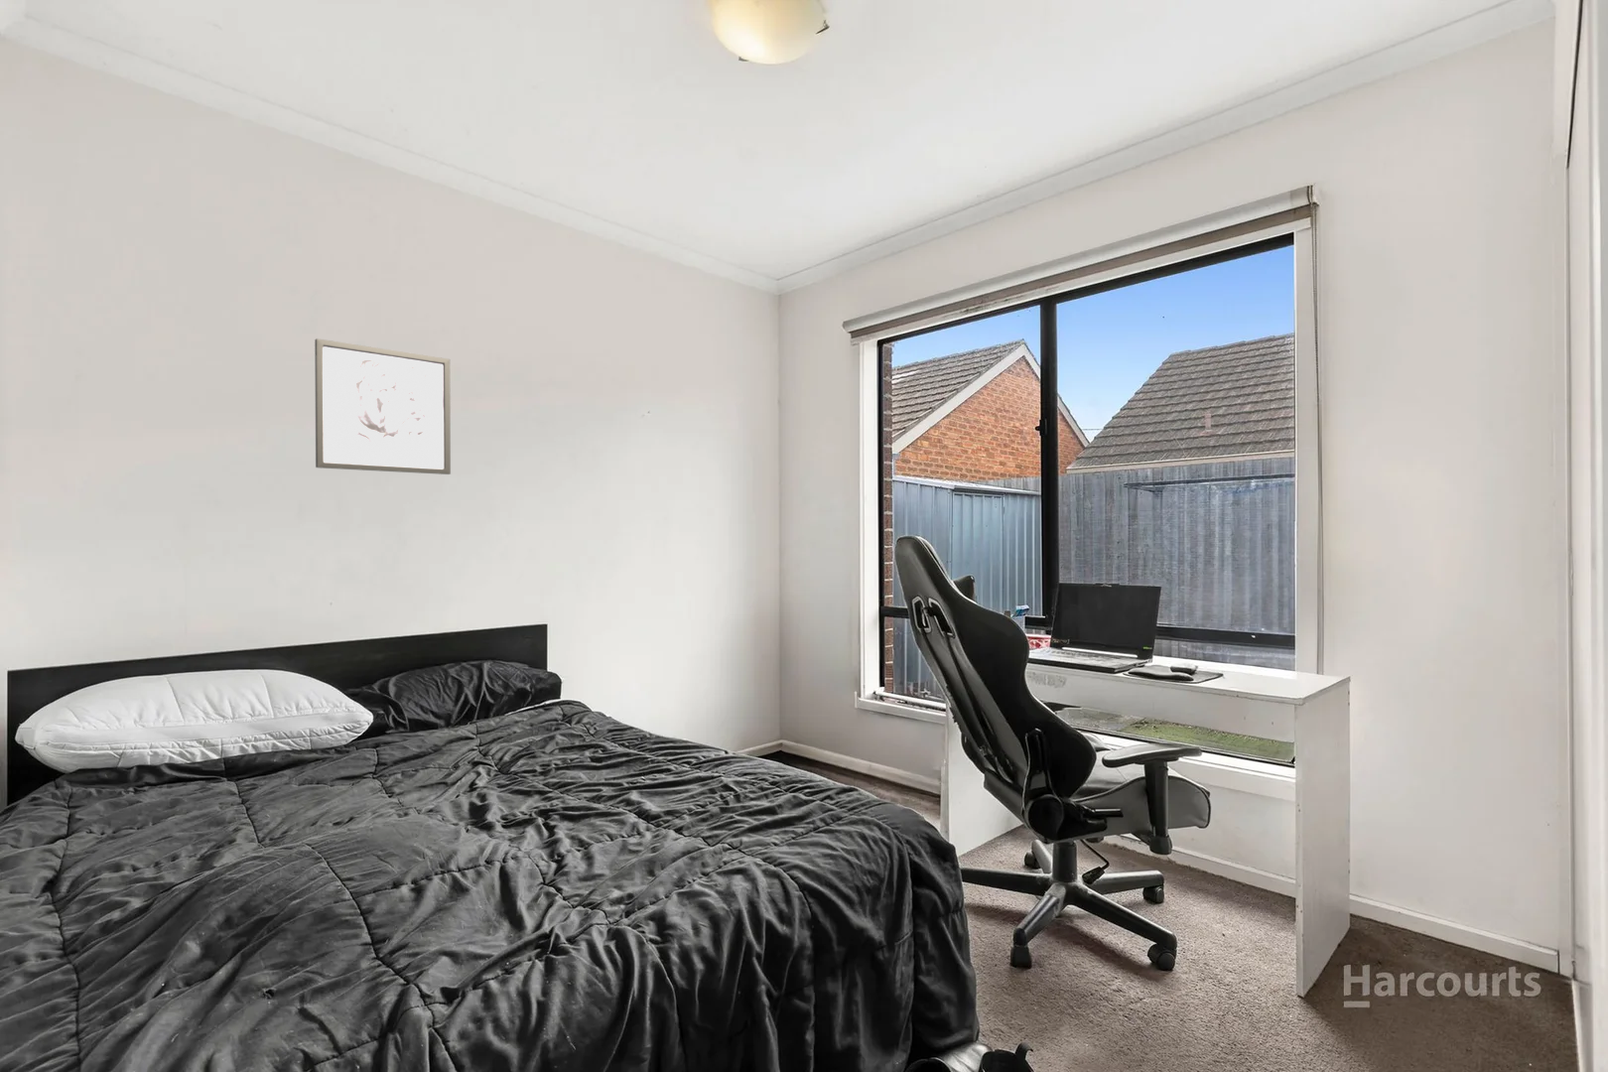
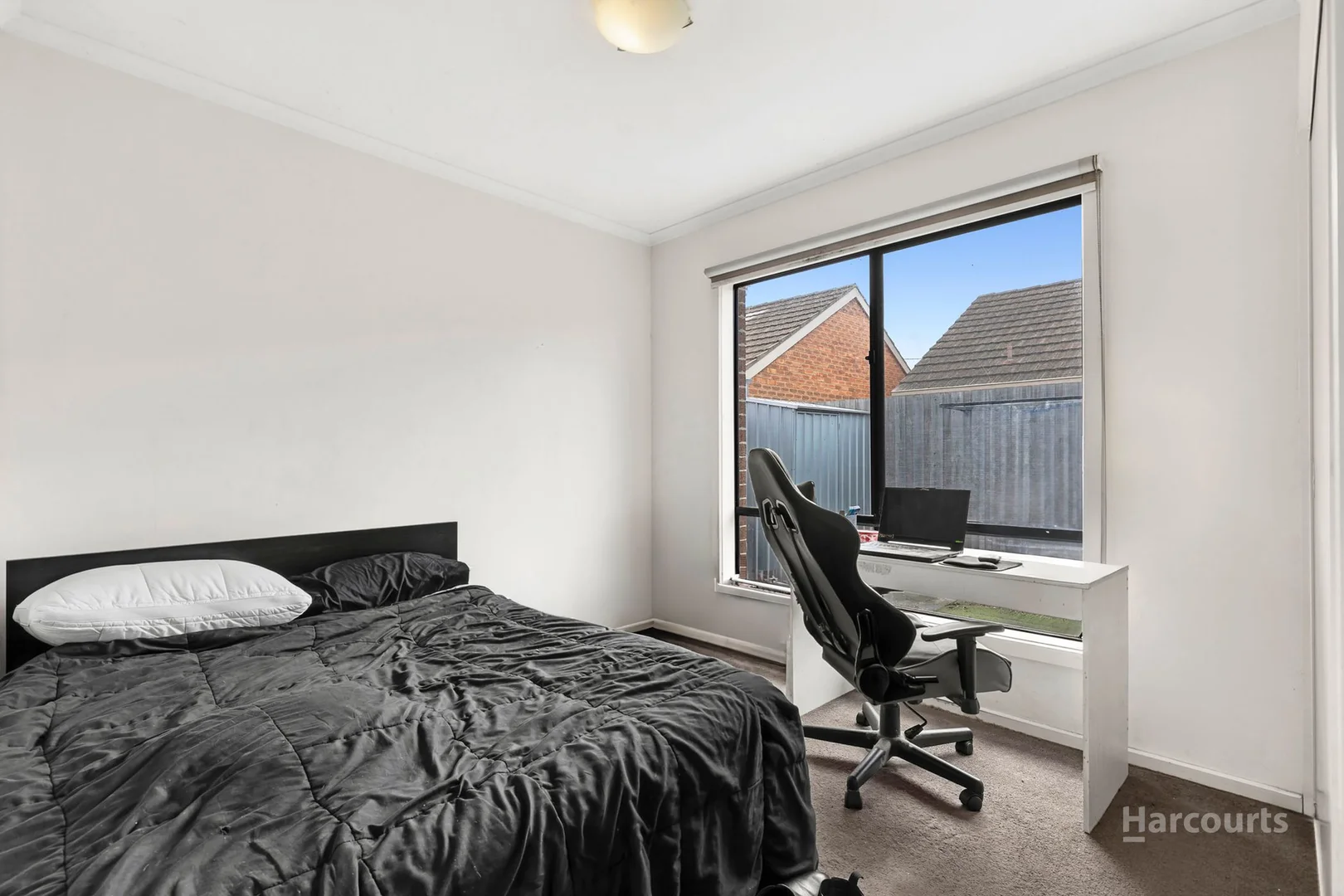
- wall art [313,337,451,475]
